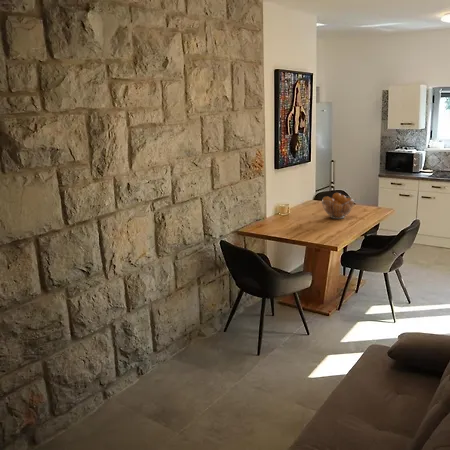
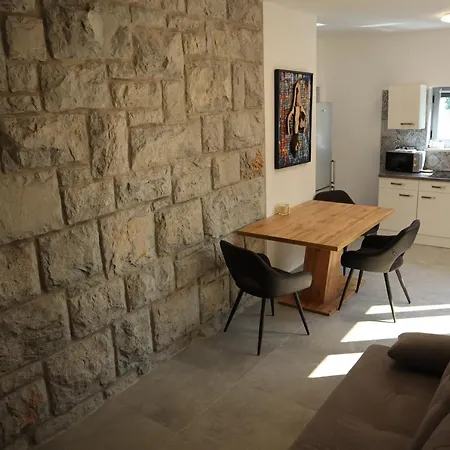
- fruit basket [321,192,355,220]
